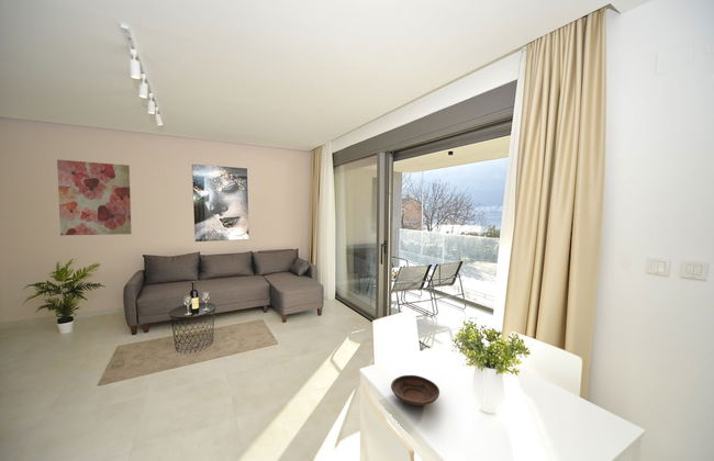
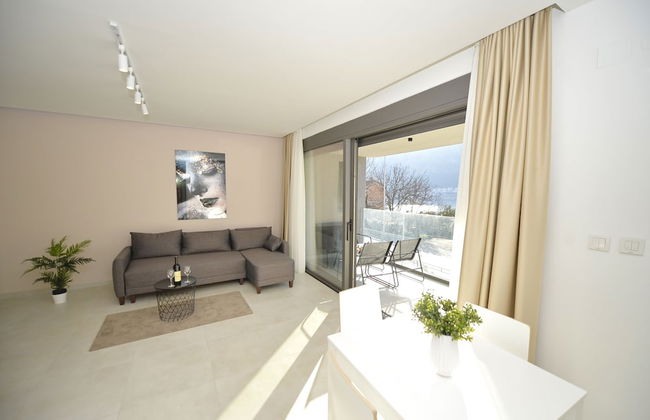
- bowl [390,374,440,406]
- wall art [56,158,133,236]
